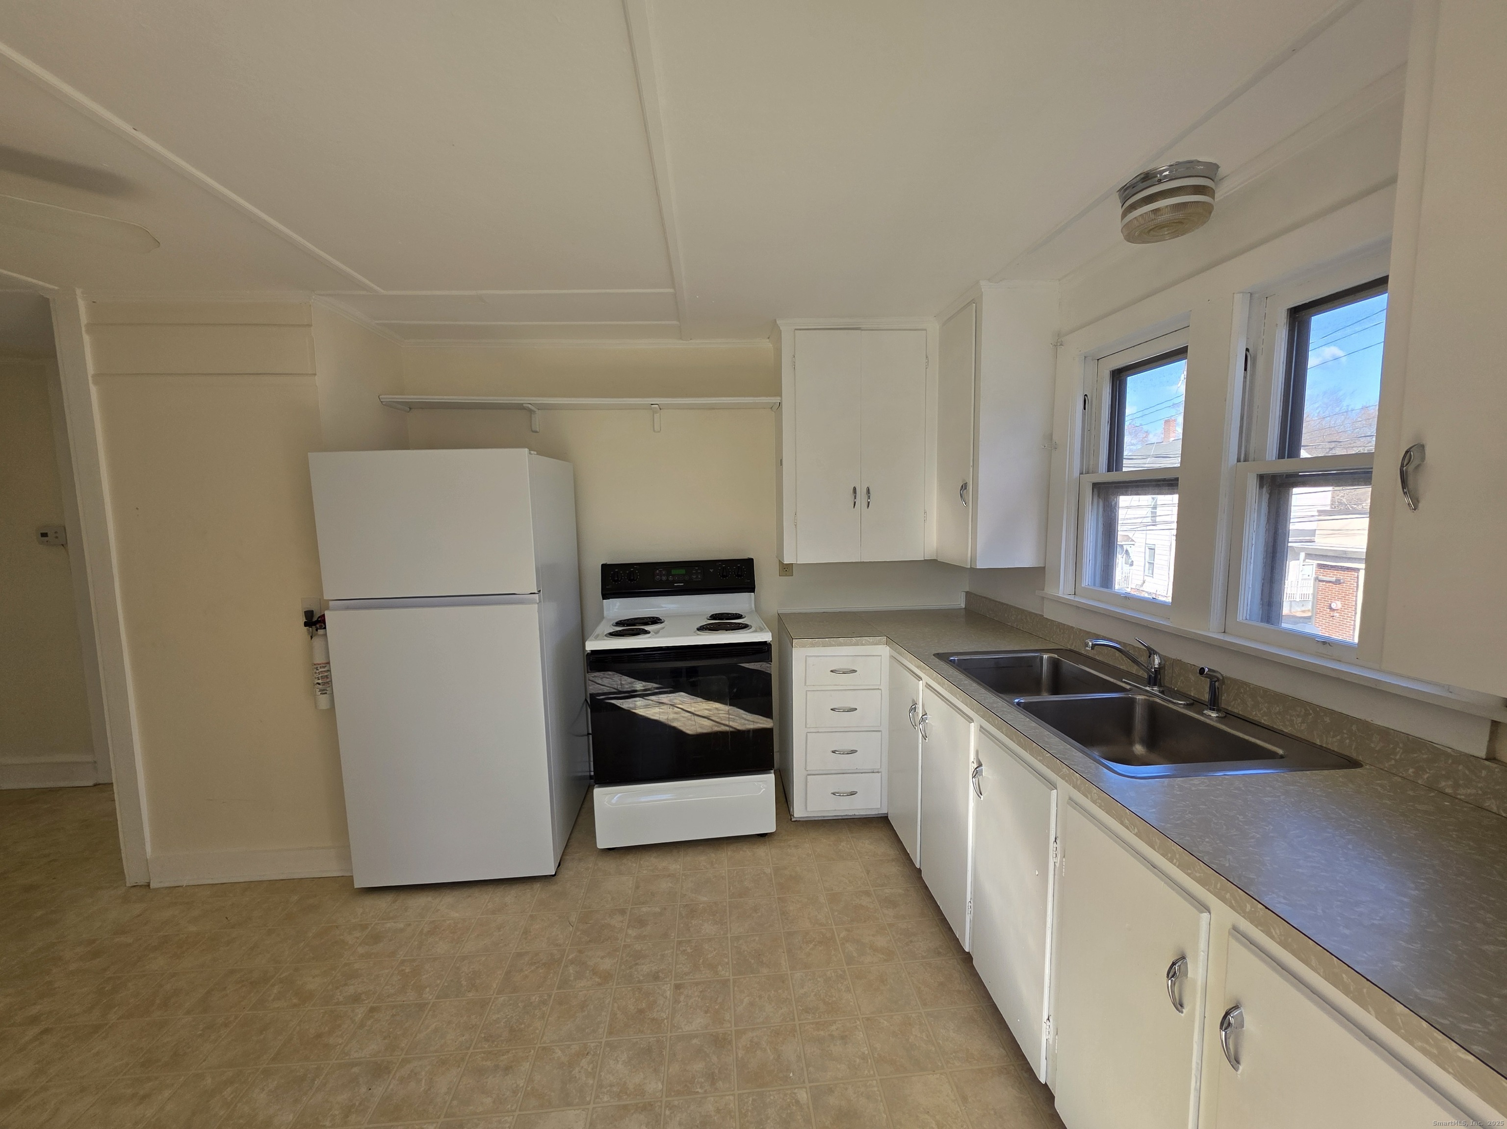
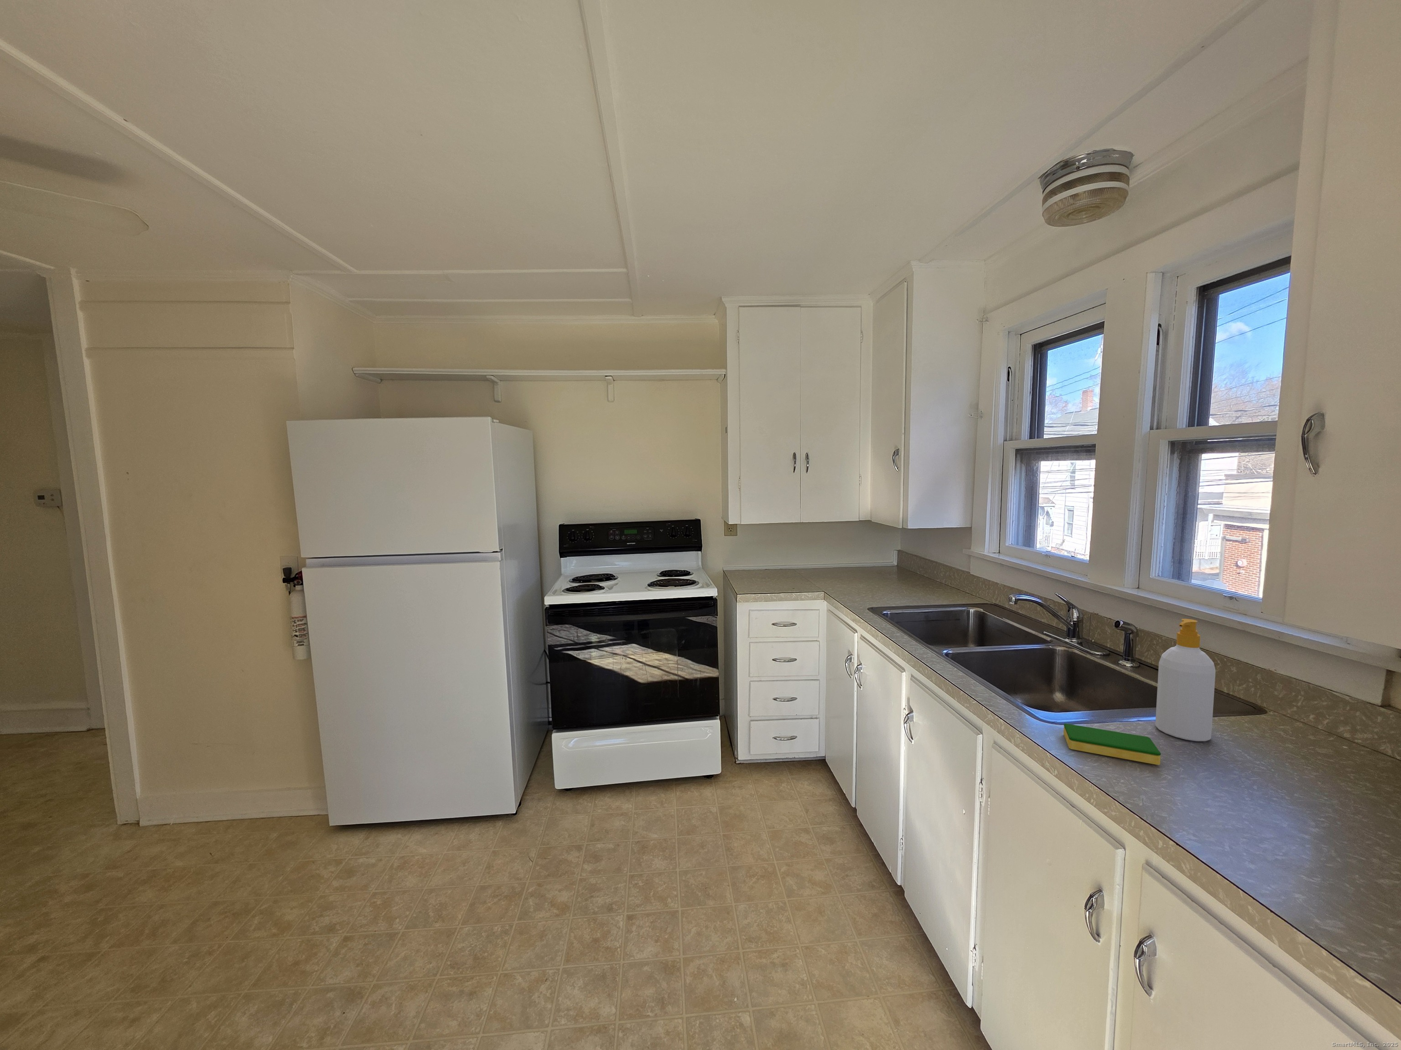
+ soap bottle [1155,619,1216,741]
+ dish sponge [1063,724,1162,765]
